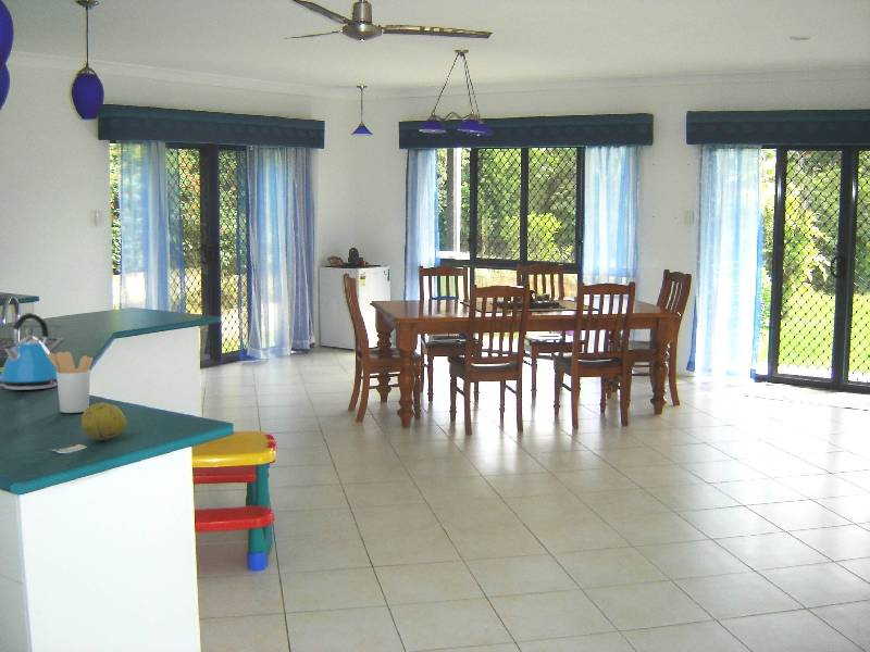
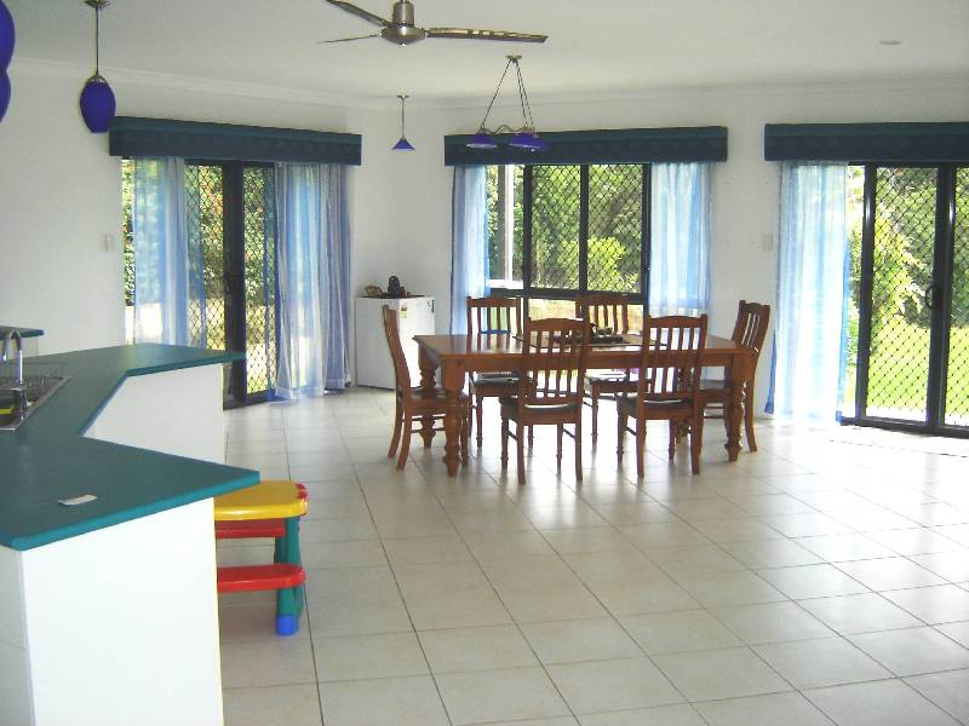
- fruit [80,402,127,441]
- kettle [0,312,58,391]
- utensil holder [47,351,94,414]
